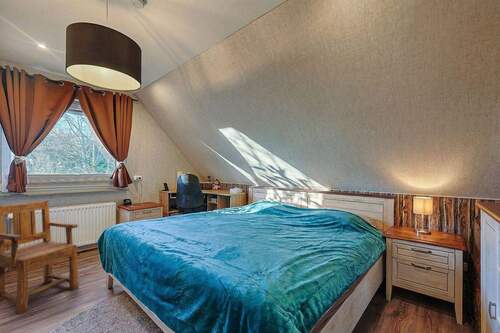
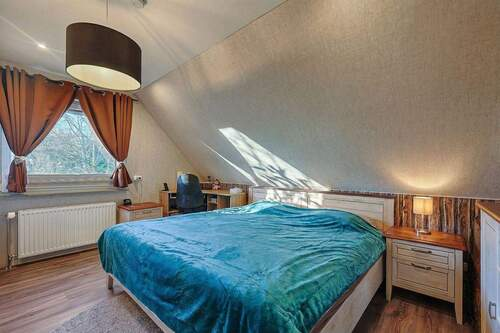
- armchair [0,200,79,315]
